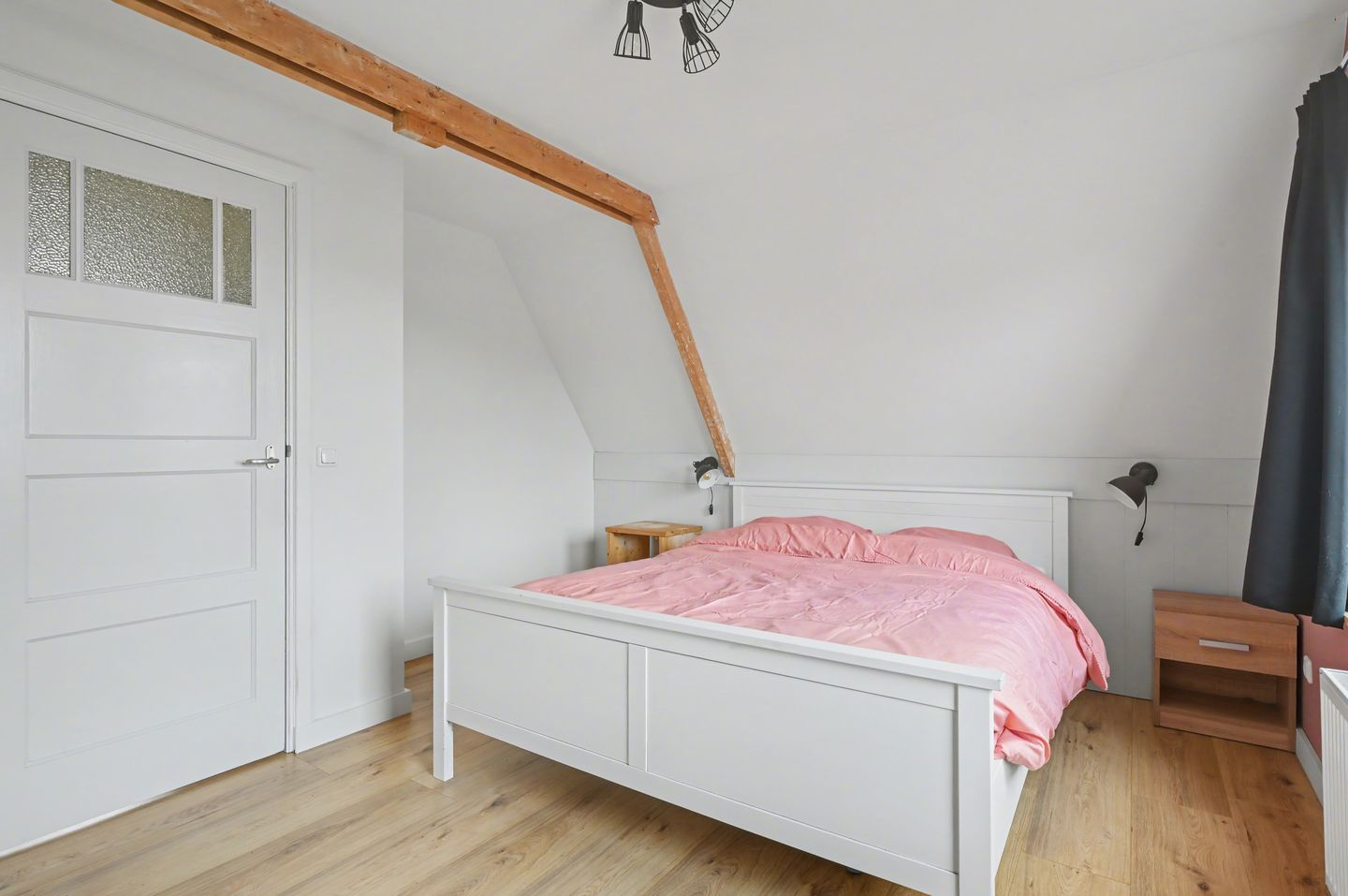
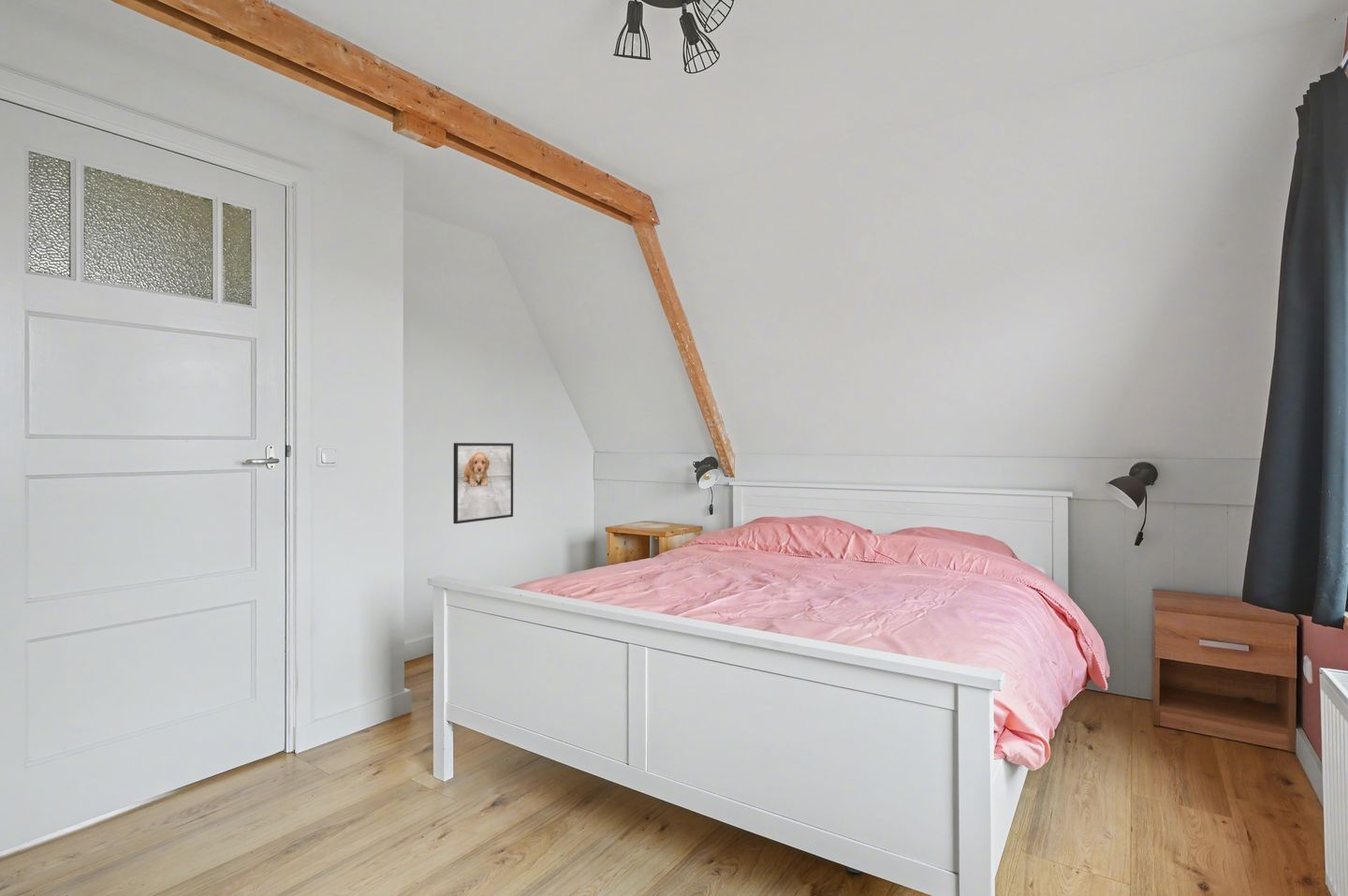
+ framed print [452,442,514,524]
